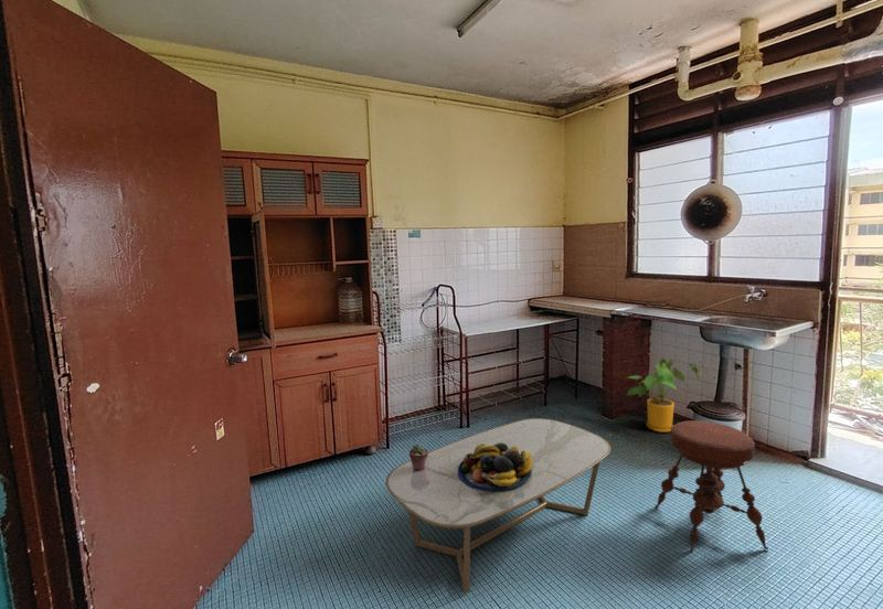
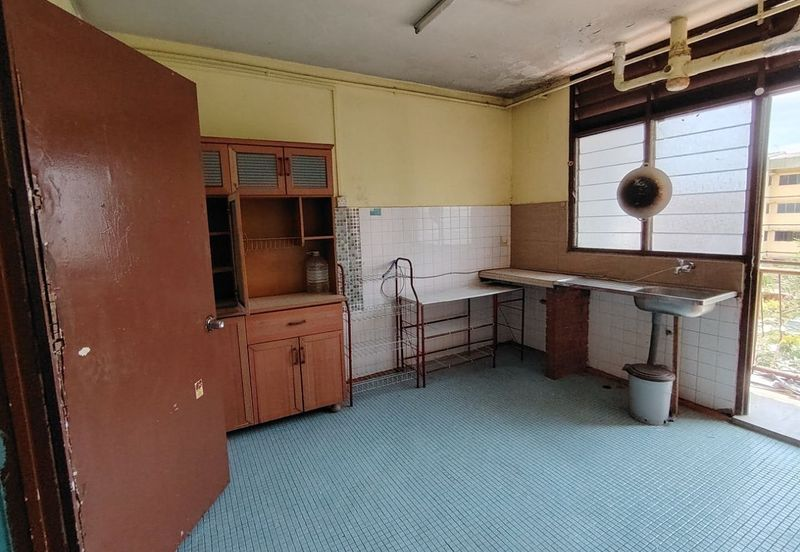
- house plant [626,357,701,434]
- potted succulent [408,442,429,471]
- coffee table [385,417,611,594]
- stool [655,419,769,553]
- fruit bowl [458,442,532,491]
